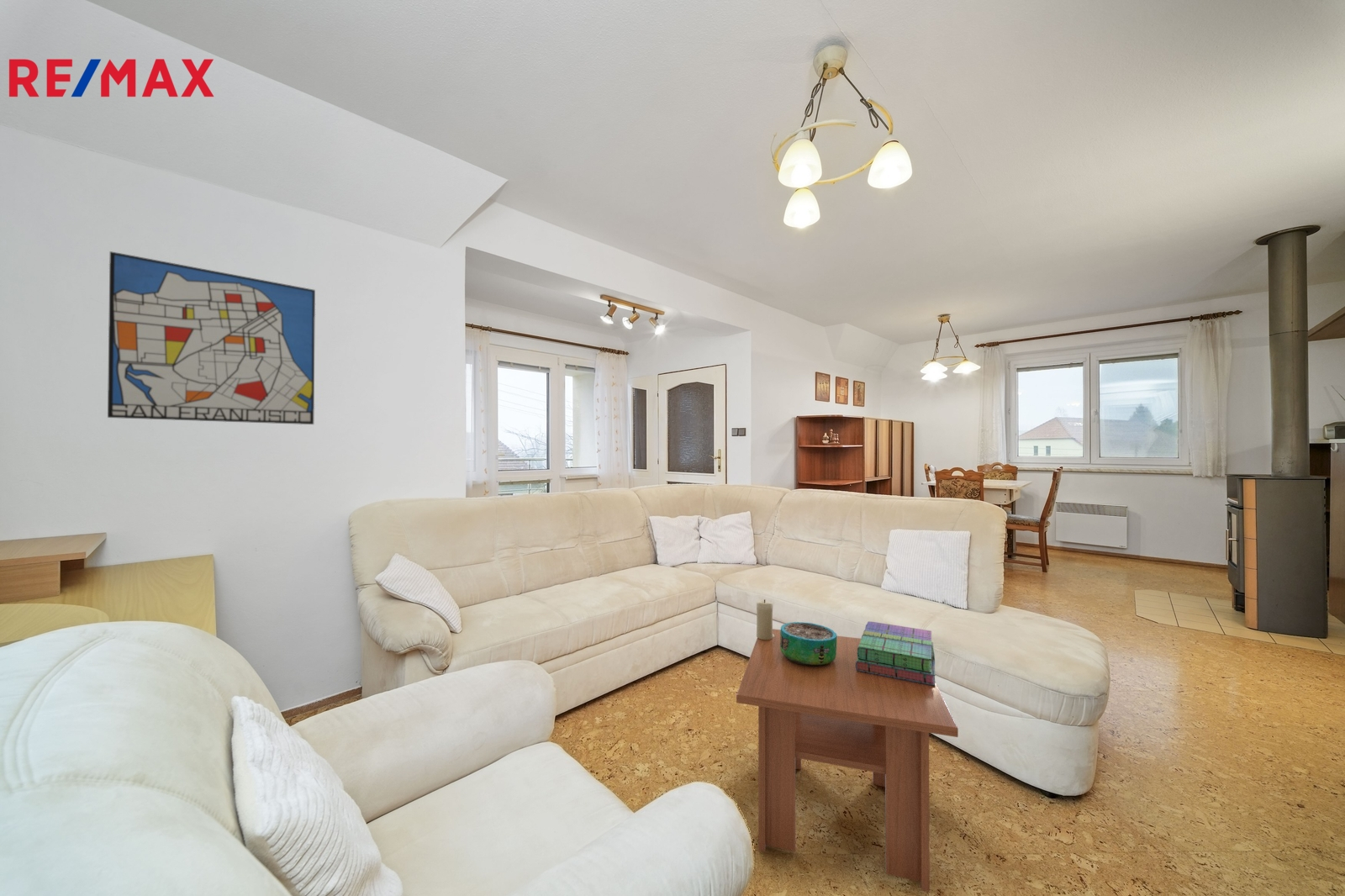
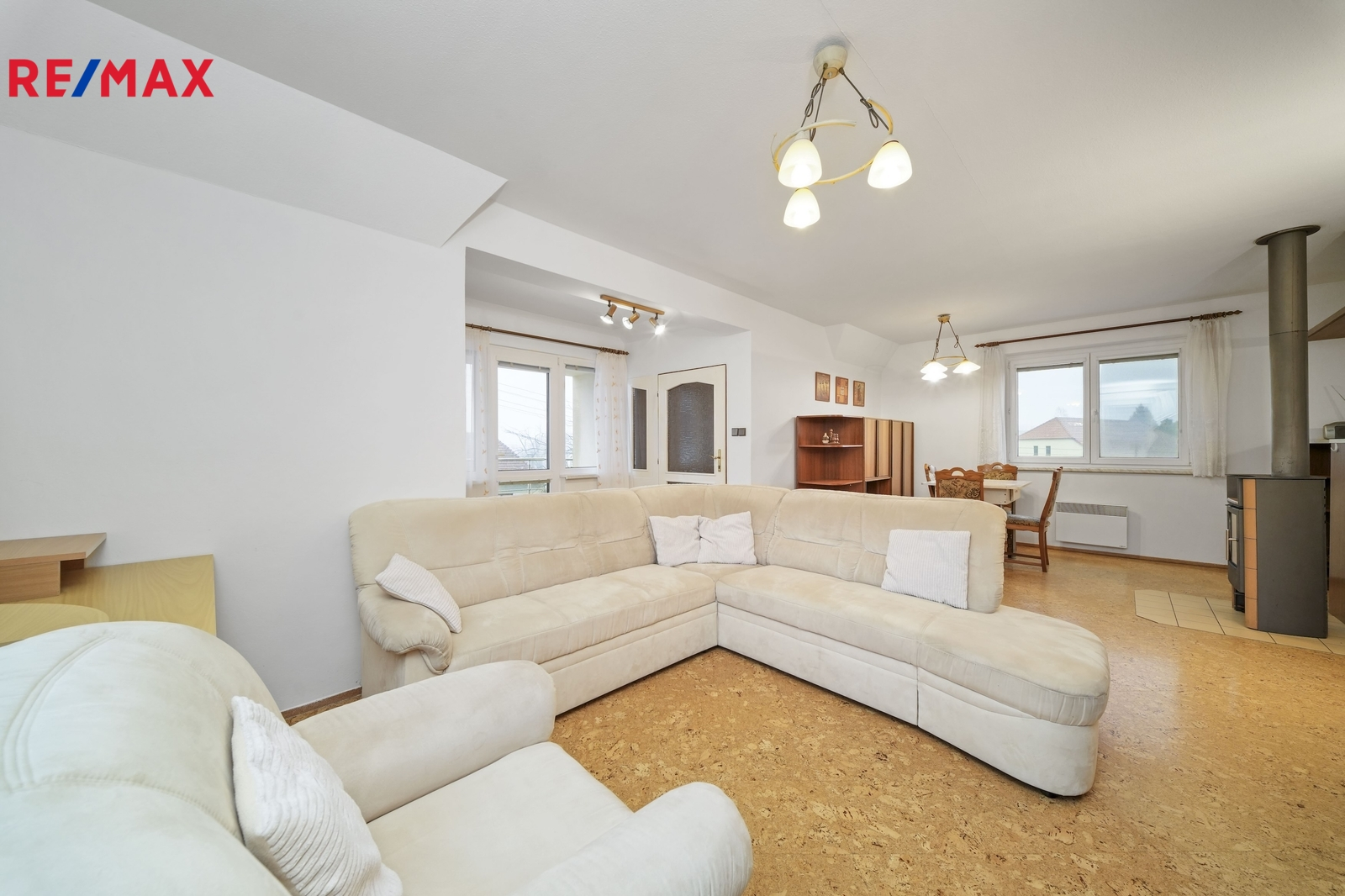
- candle [756,598,774,640]
- books [856,620,936,686]
- wall art [107,250,316,425]
- decorative bowl [780,621,838,667]
- coffee table [736,628,959,893]
